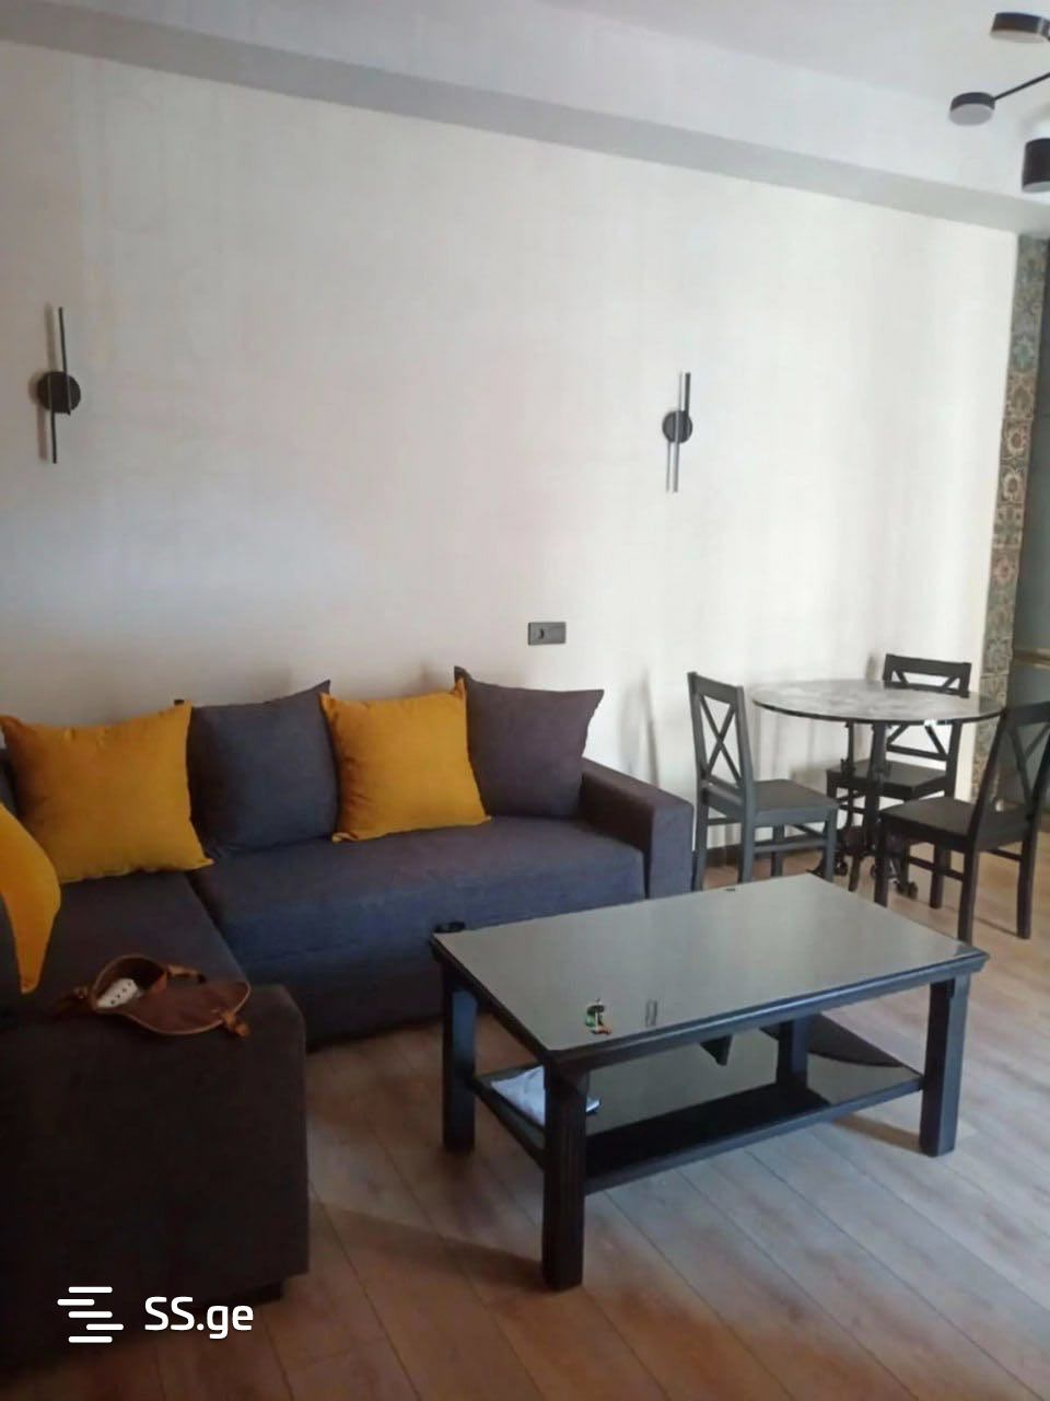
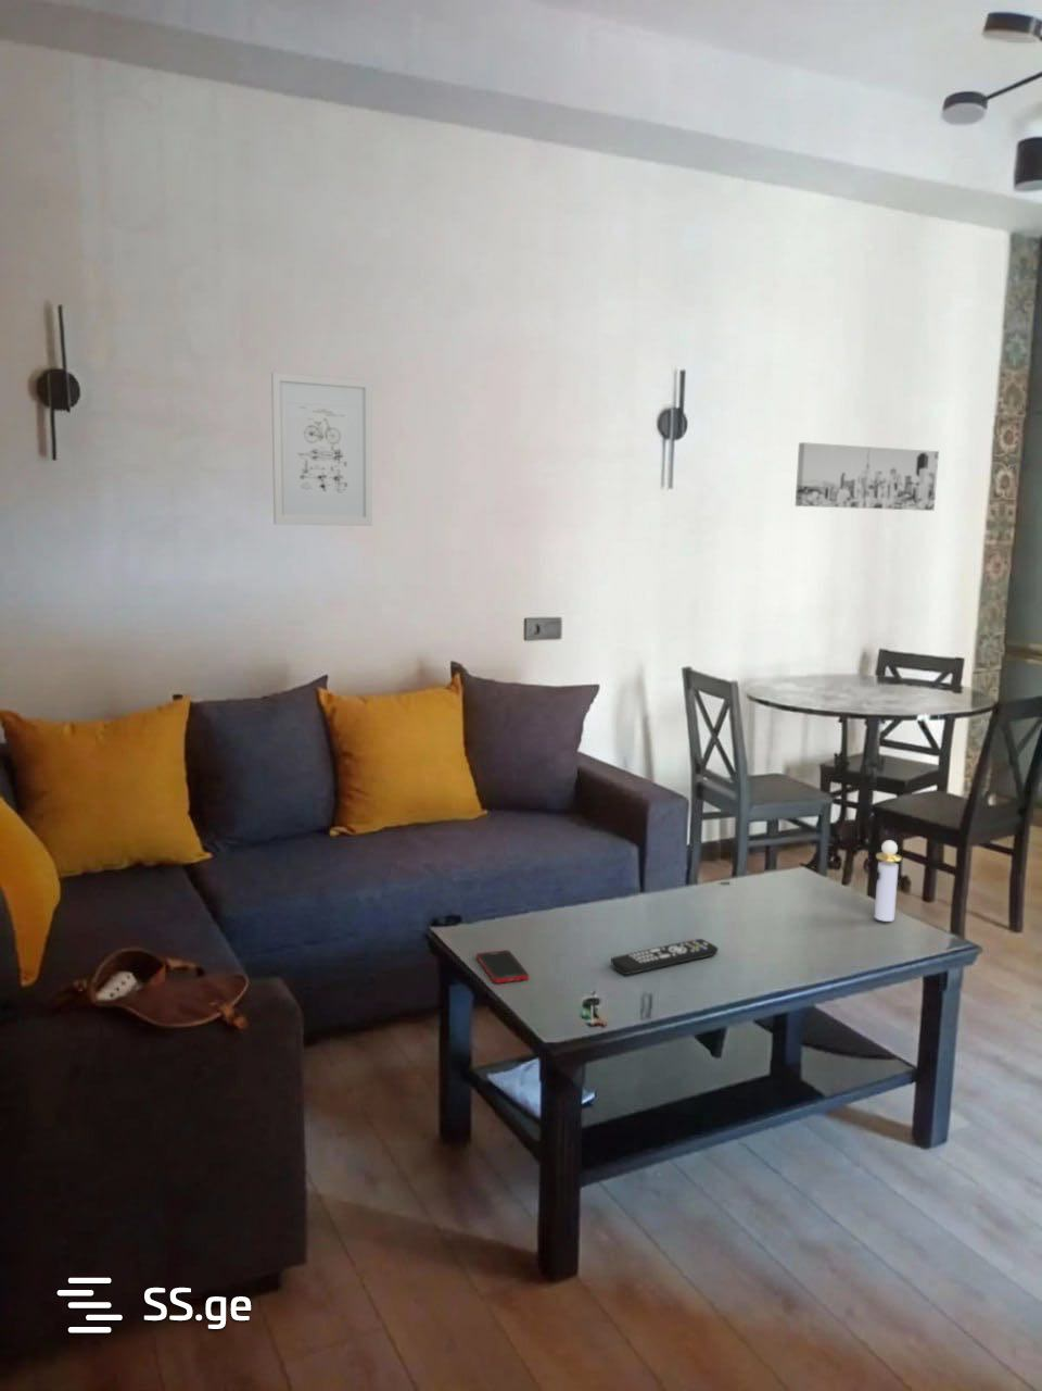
+ remote control [610,938,719,976]
+ cell phone [475,949,530,985]
+ perfume bottle [873,839,903,922]
+ wall art [795,441,940,511]
+ wall art [270,371,373,527]
